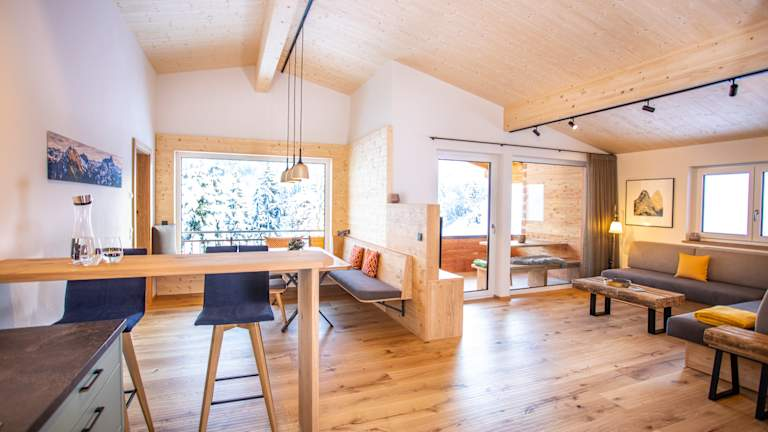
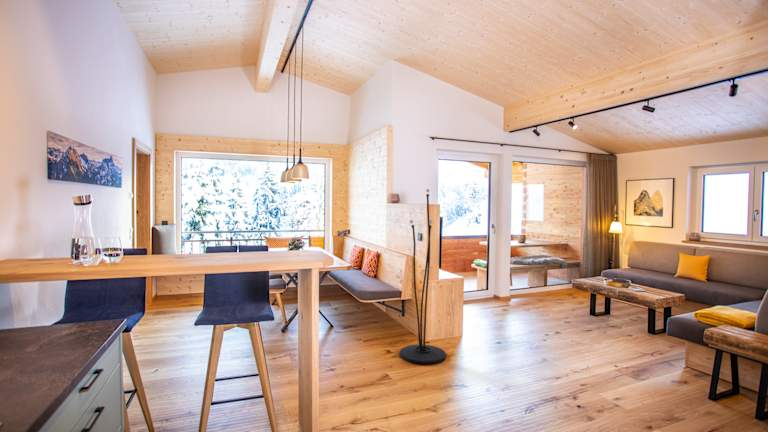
+ floor lamp [399,188,447,365]
